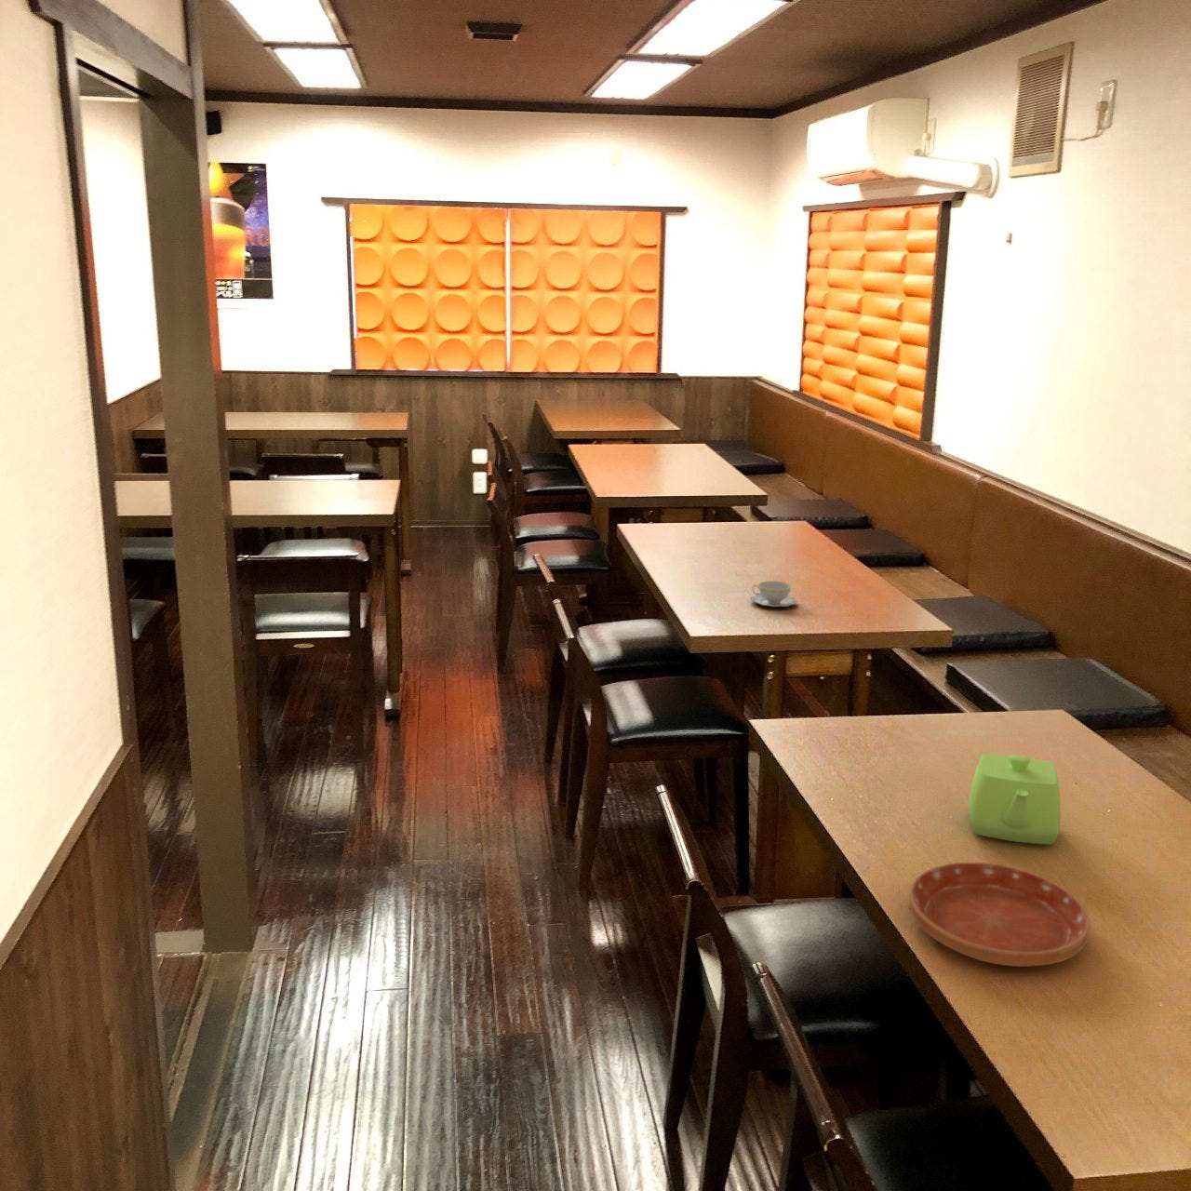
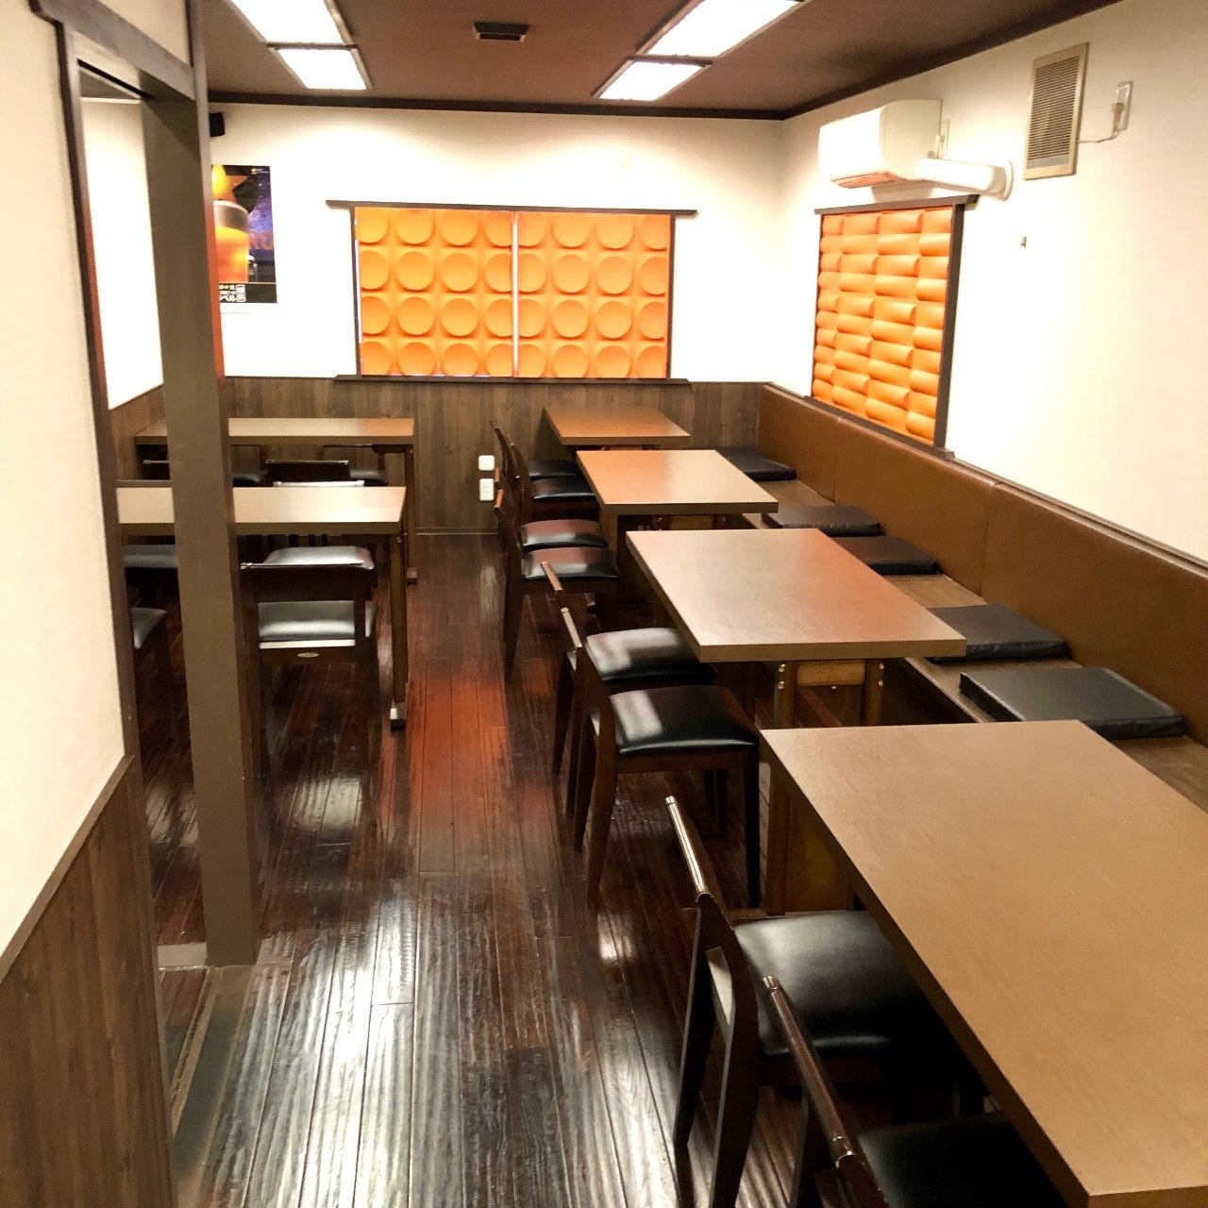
- chinaware [750,580,798,607]
- saucer [909,862,1092,967]
- teapot [967,753,1061,845]
